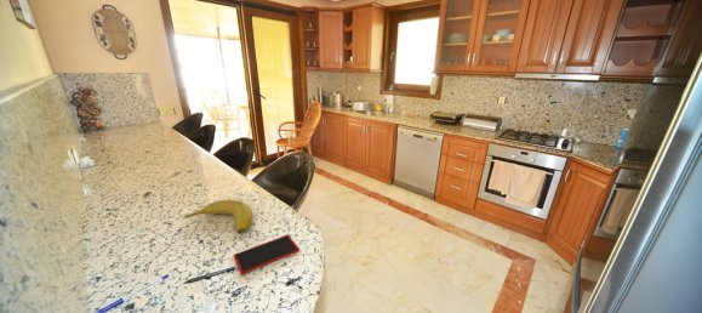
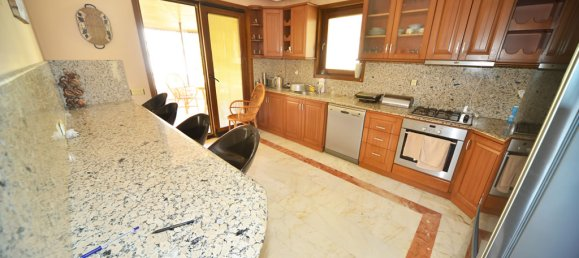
- smartphone [233,234,301,277]
- fruit [182,199,253,234]
